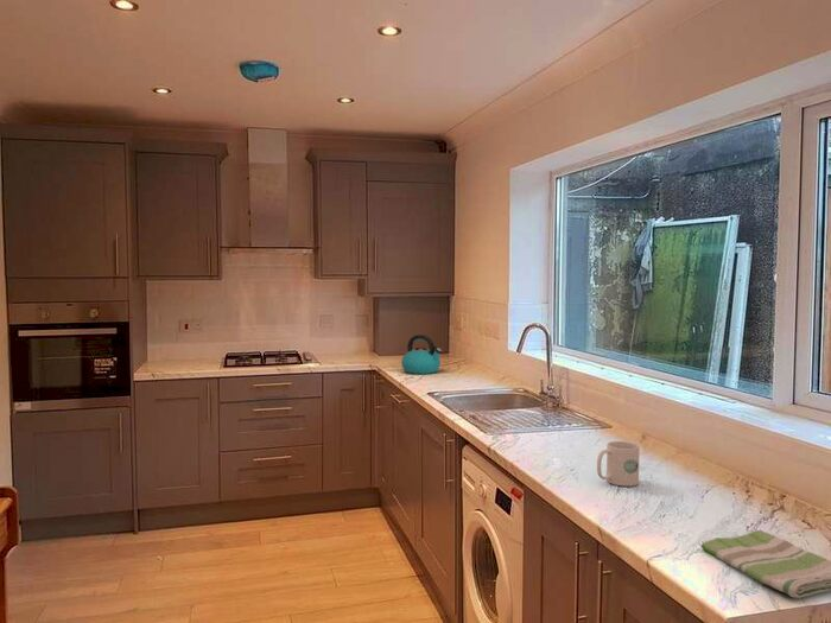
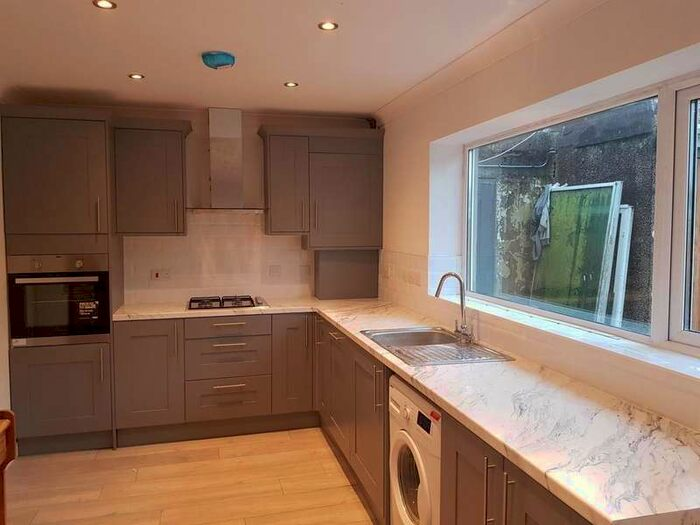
- dish towel [700,529,831,599]
- mug [596,440,641,488]
- kettle [400,333,443,375]
